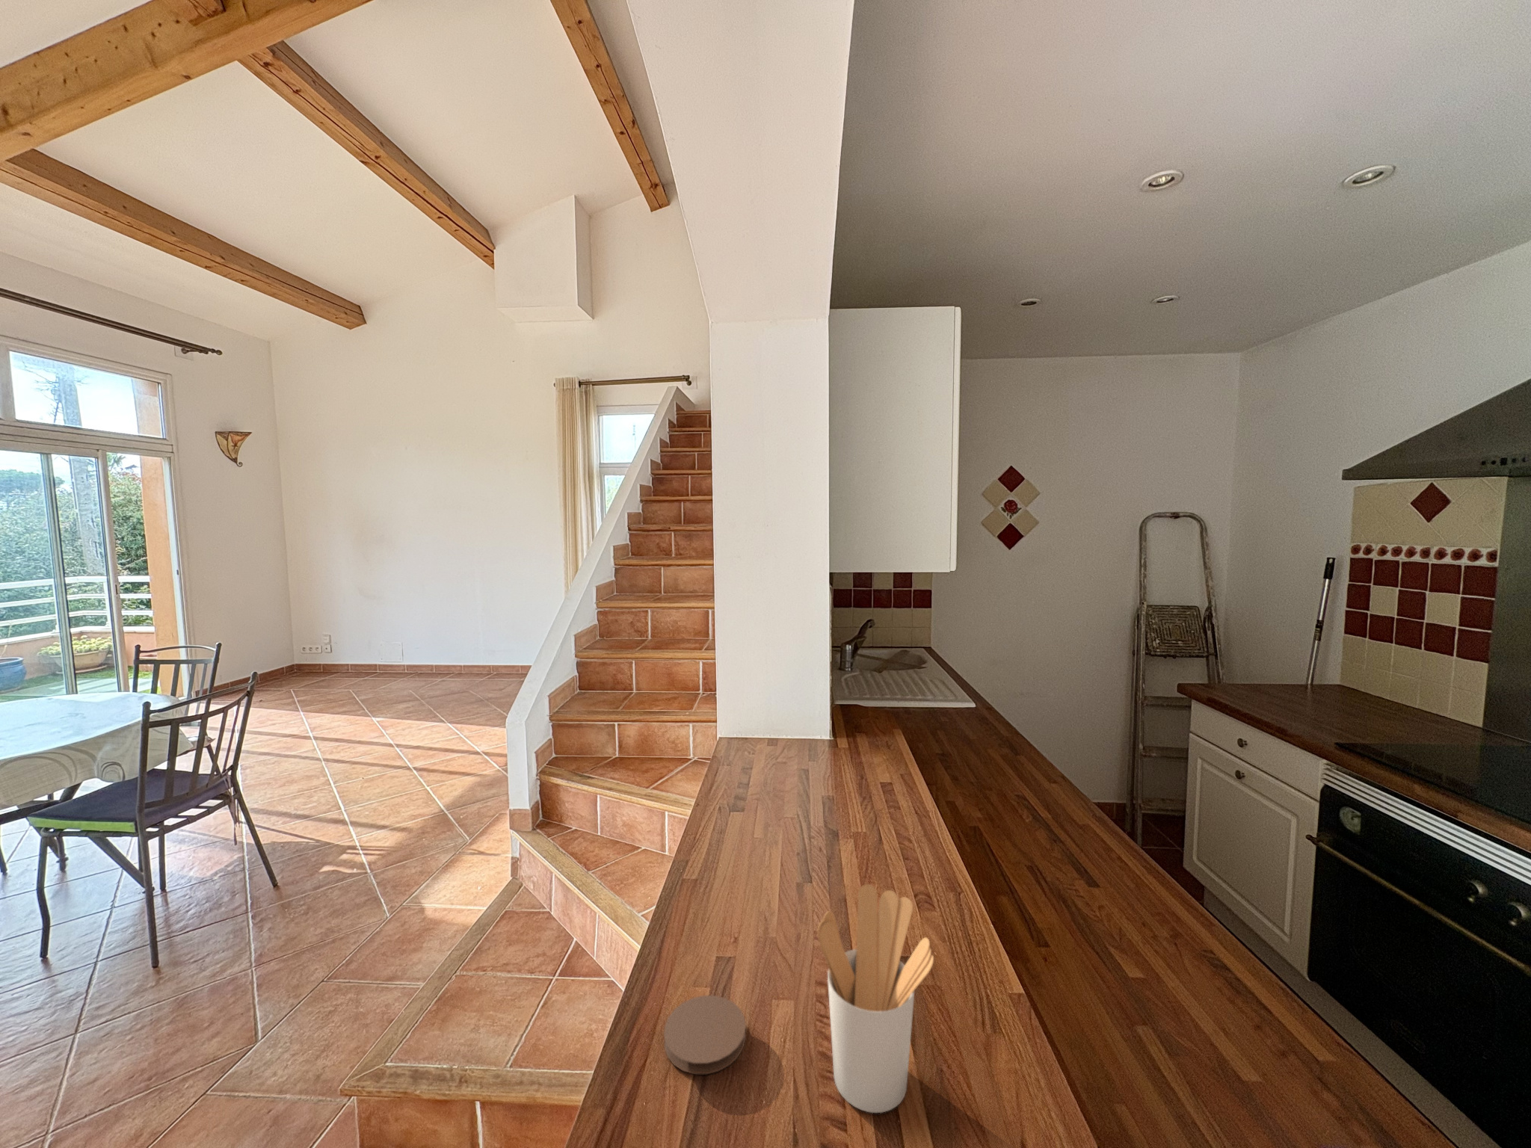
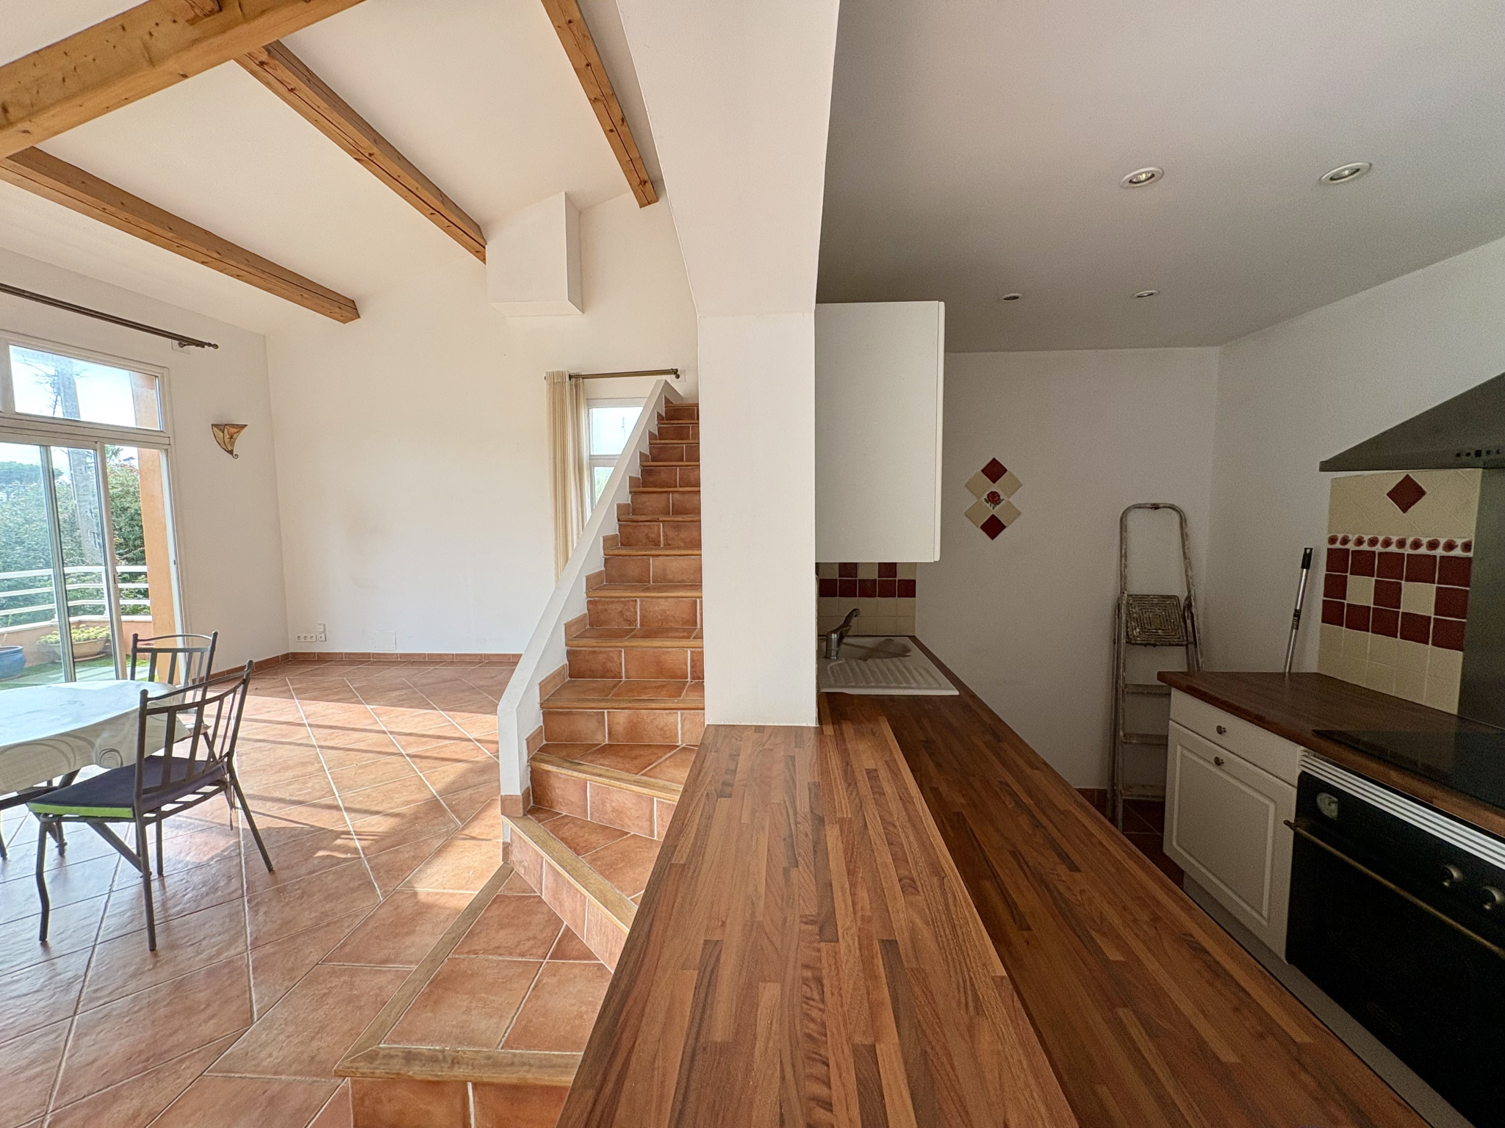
- utensil holder [816,884,934,1113]
- coaster [663,995,746,1074]
